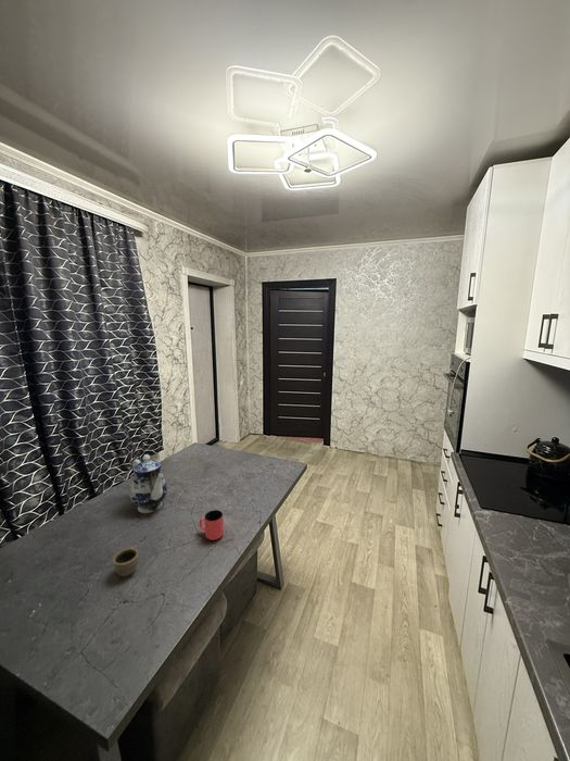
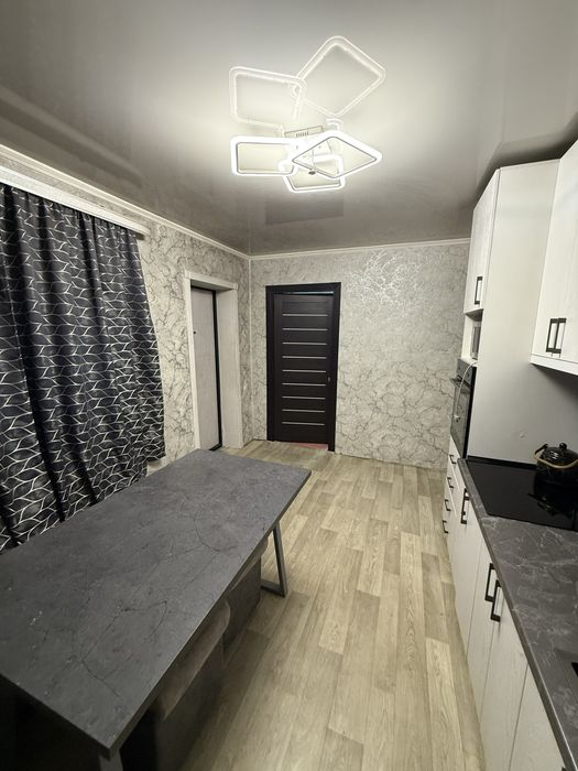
- cup [112,546,139,577]
- teapot [129,453,168,514]
- cup [199,509,225,541]
